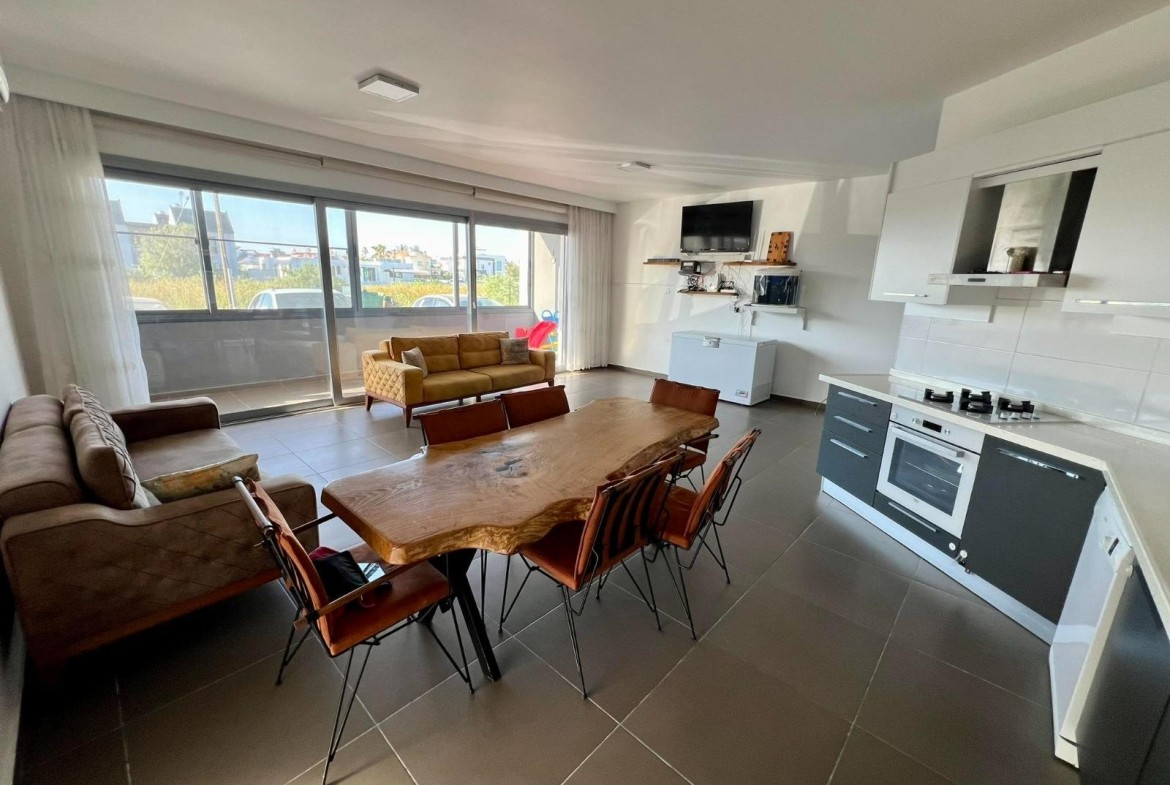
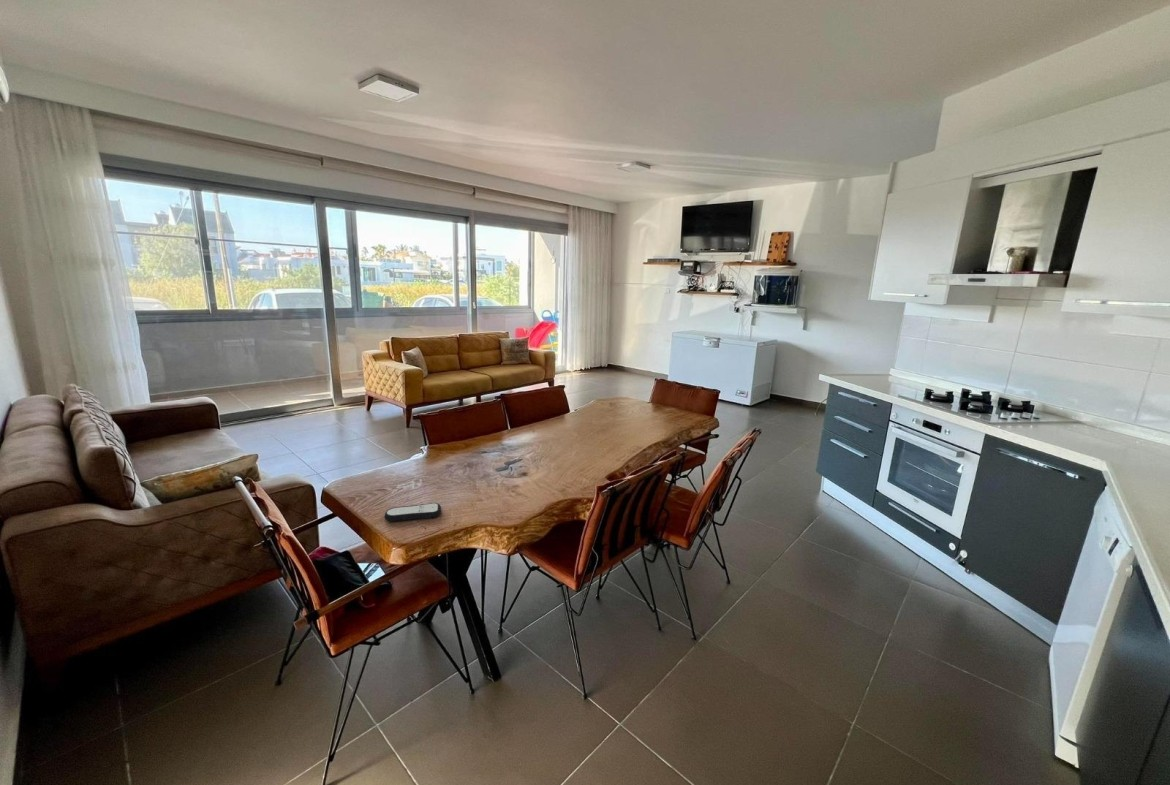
+ remote control [383,502,442,522]
